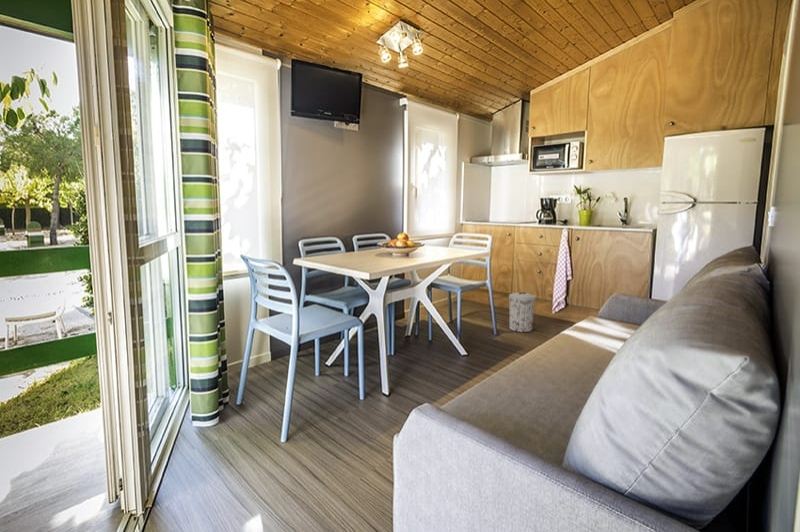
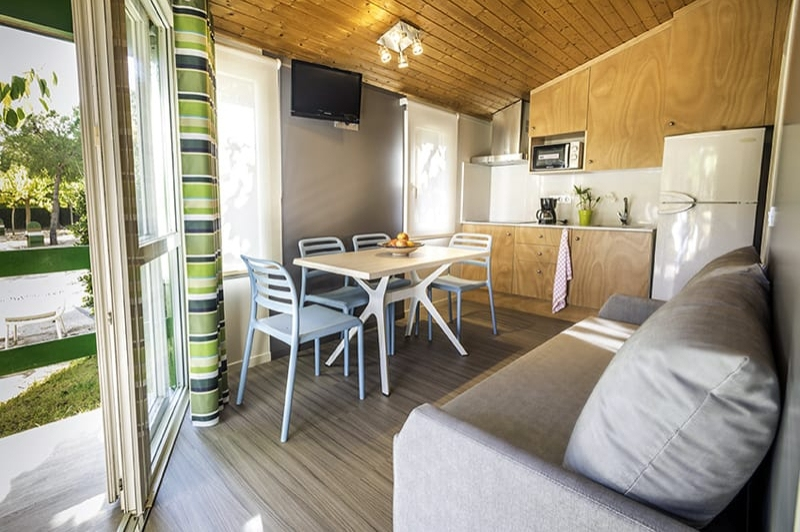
- trash can [508,291,537,333]
